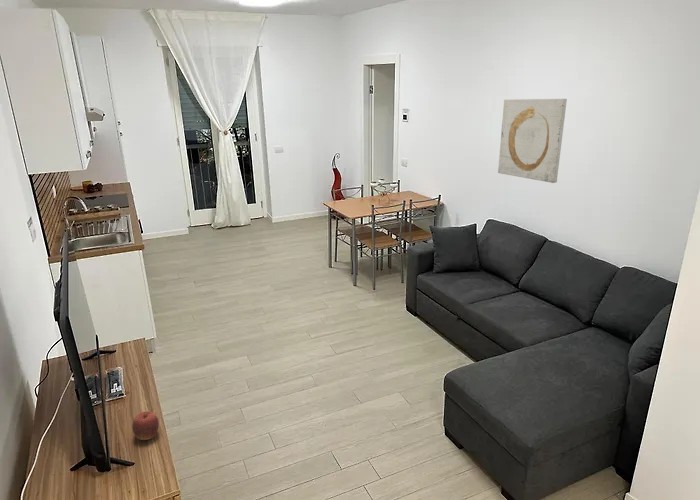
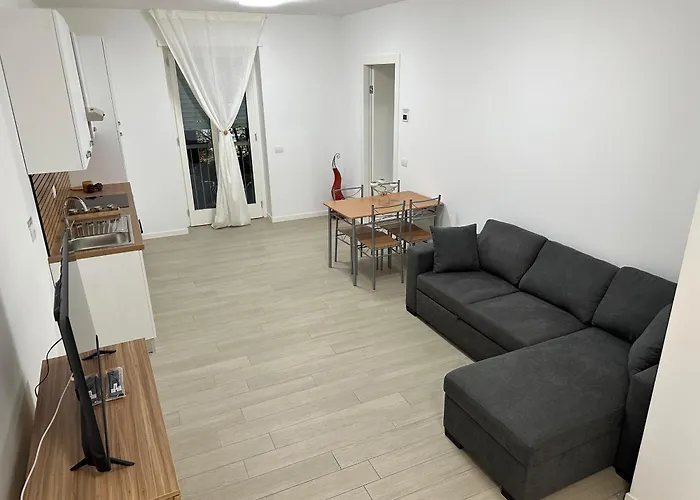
- apple [131,410,160,441]
- wall art [497,98,568,184]
